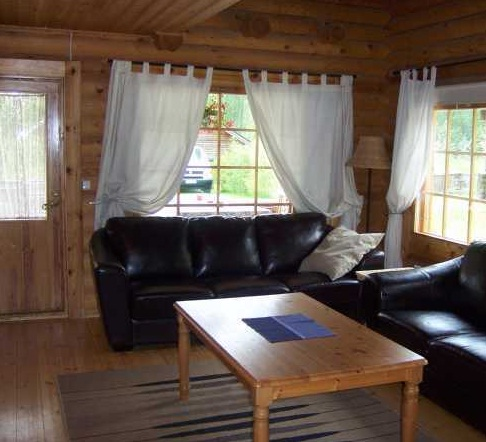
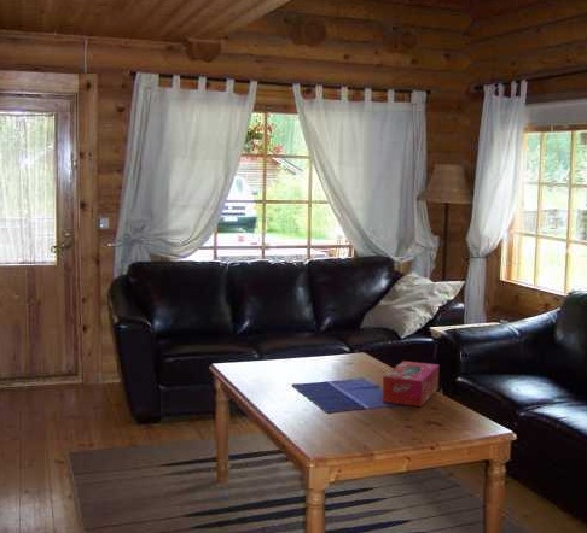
+ tissue box [382,359,441,408]
